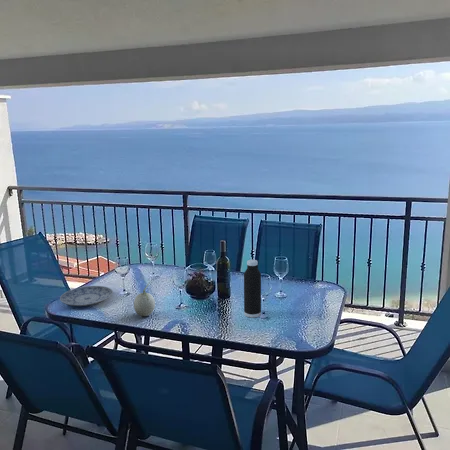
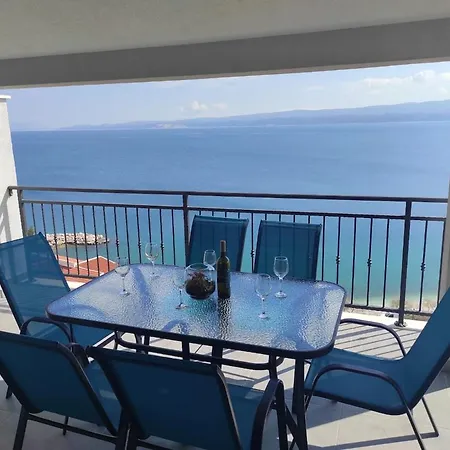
- fruit [133,282,156,317]
- plate [59,285,114,307]
- water bottle [243,259,262,319]
